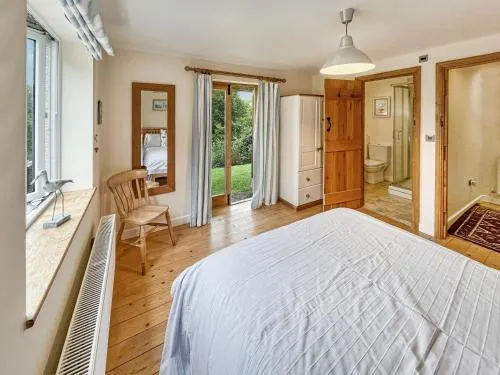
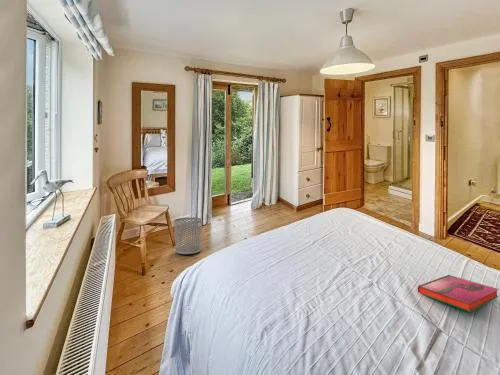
+ hardback book [417,274,500,313]
+ waste bin [173,217,203,255]
